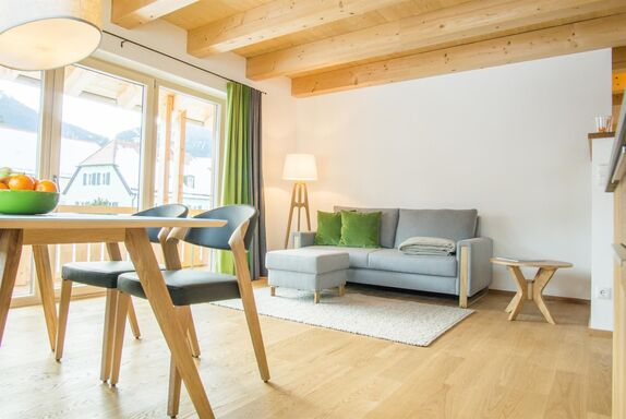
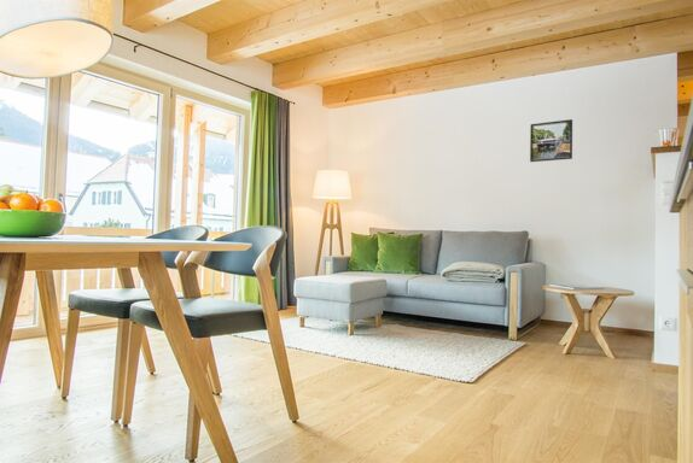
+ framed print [529,118,573,163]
